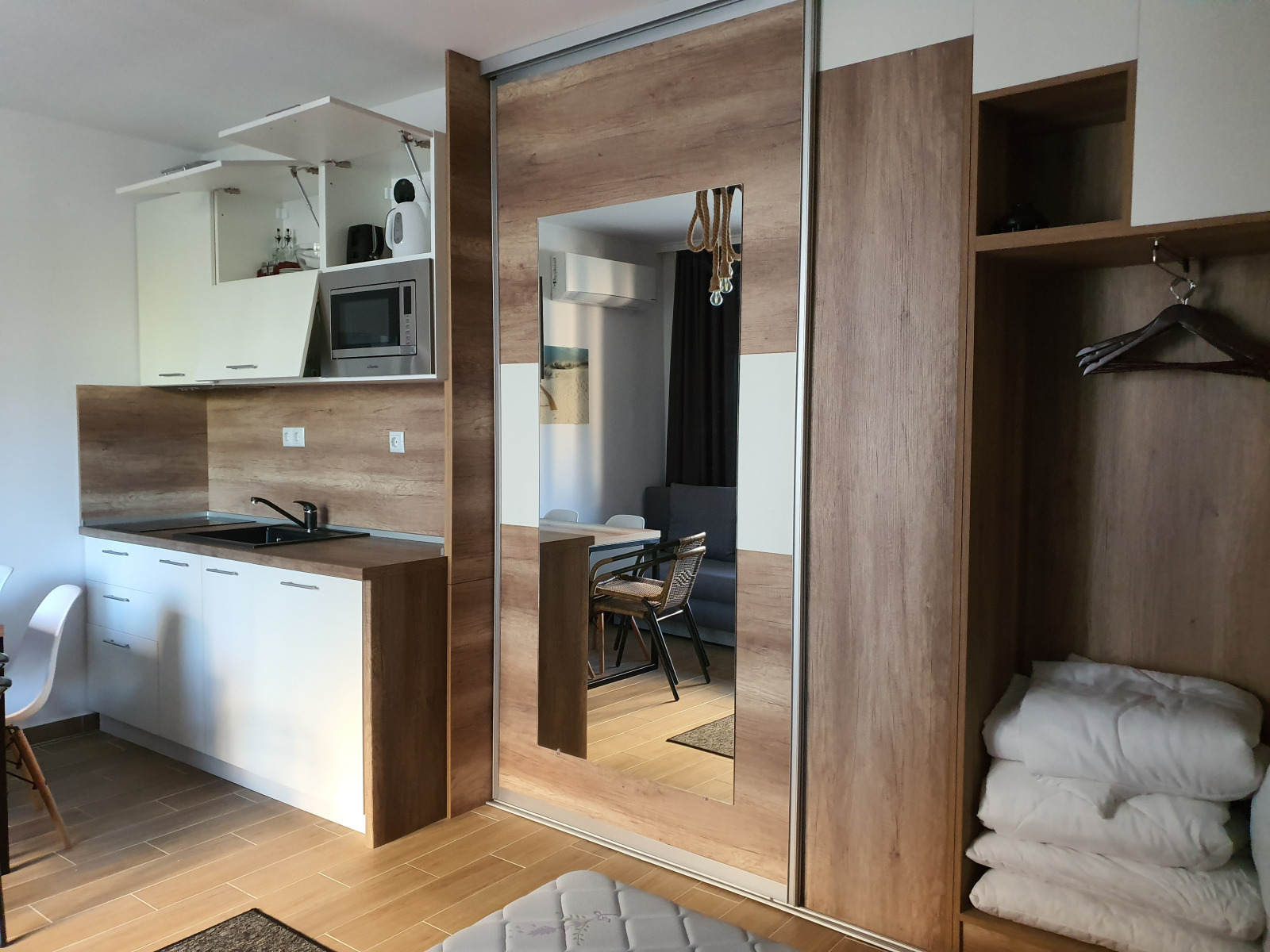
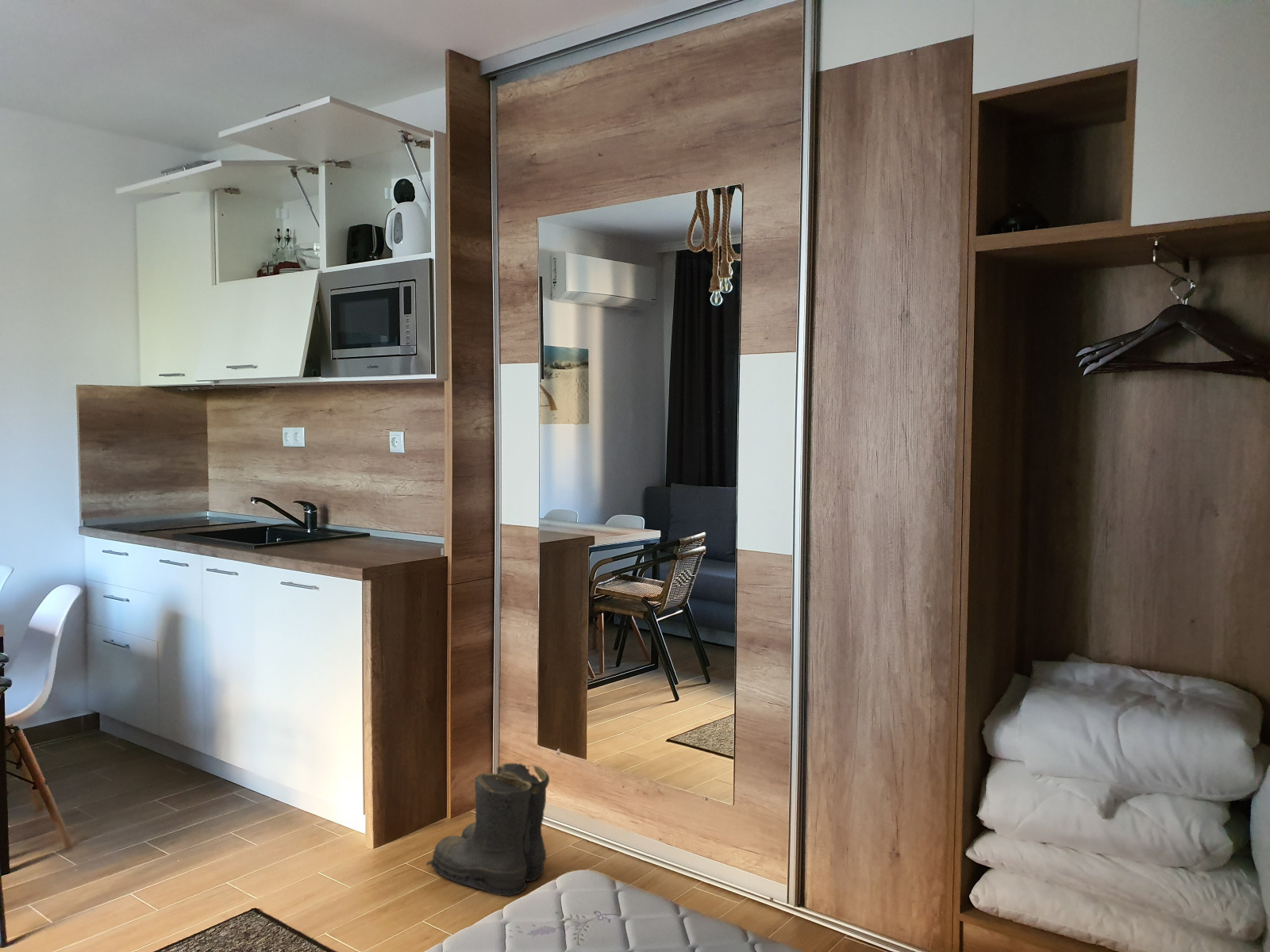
+ boots [425,762,550,897]
